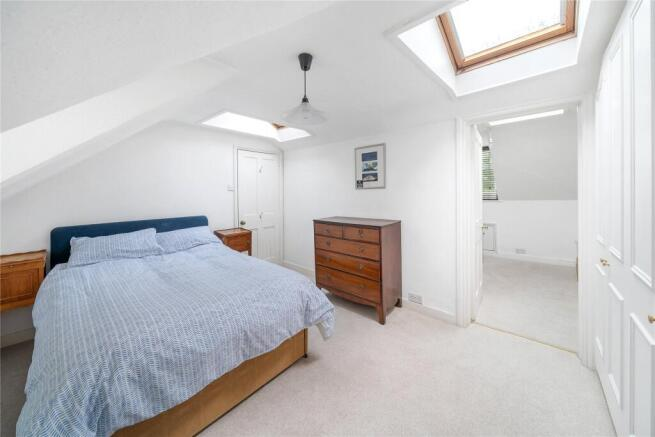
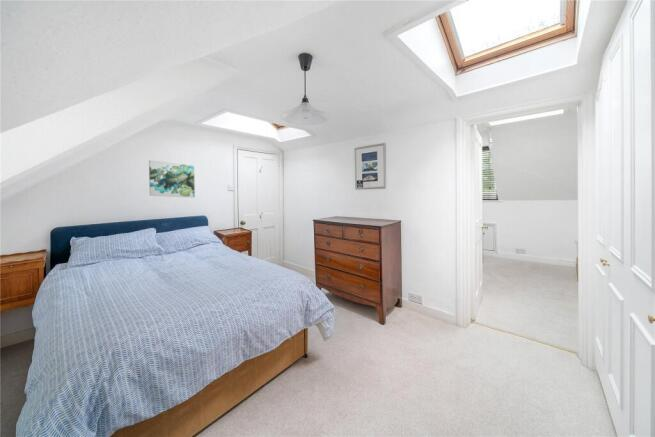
+ wall art [148,159,196,199]
